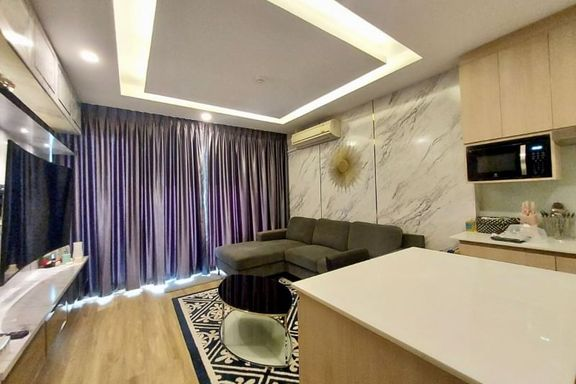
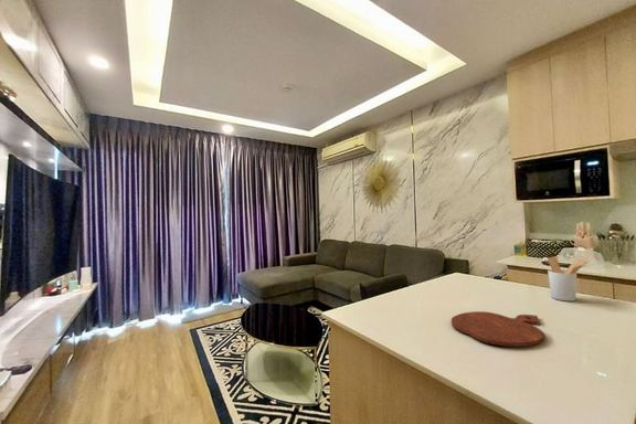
+ cutting board [451,310,545,348]
+ utensil holder [547,255,587,303]
